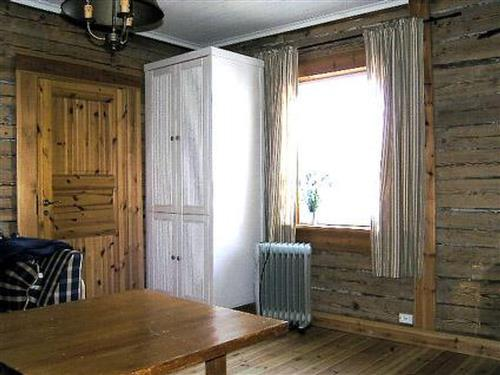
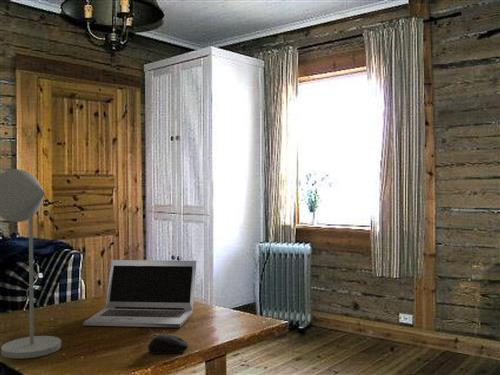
+ laptop [82,259,197,328]
+ desk lamp [0,168,62,360]
+ computer mouse [147,333,190,355]
